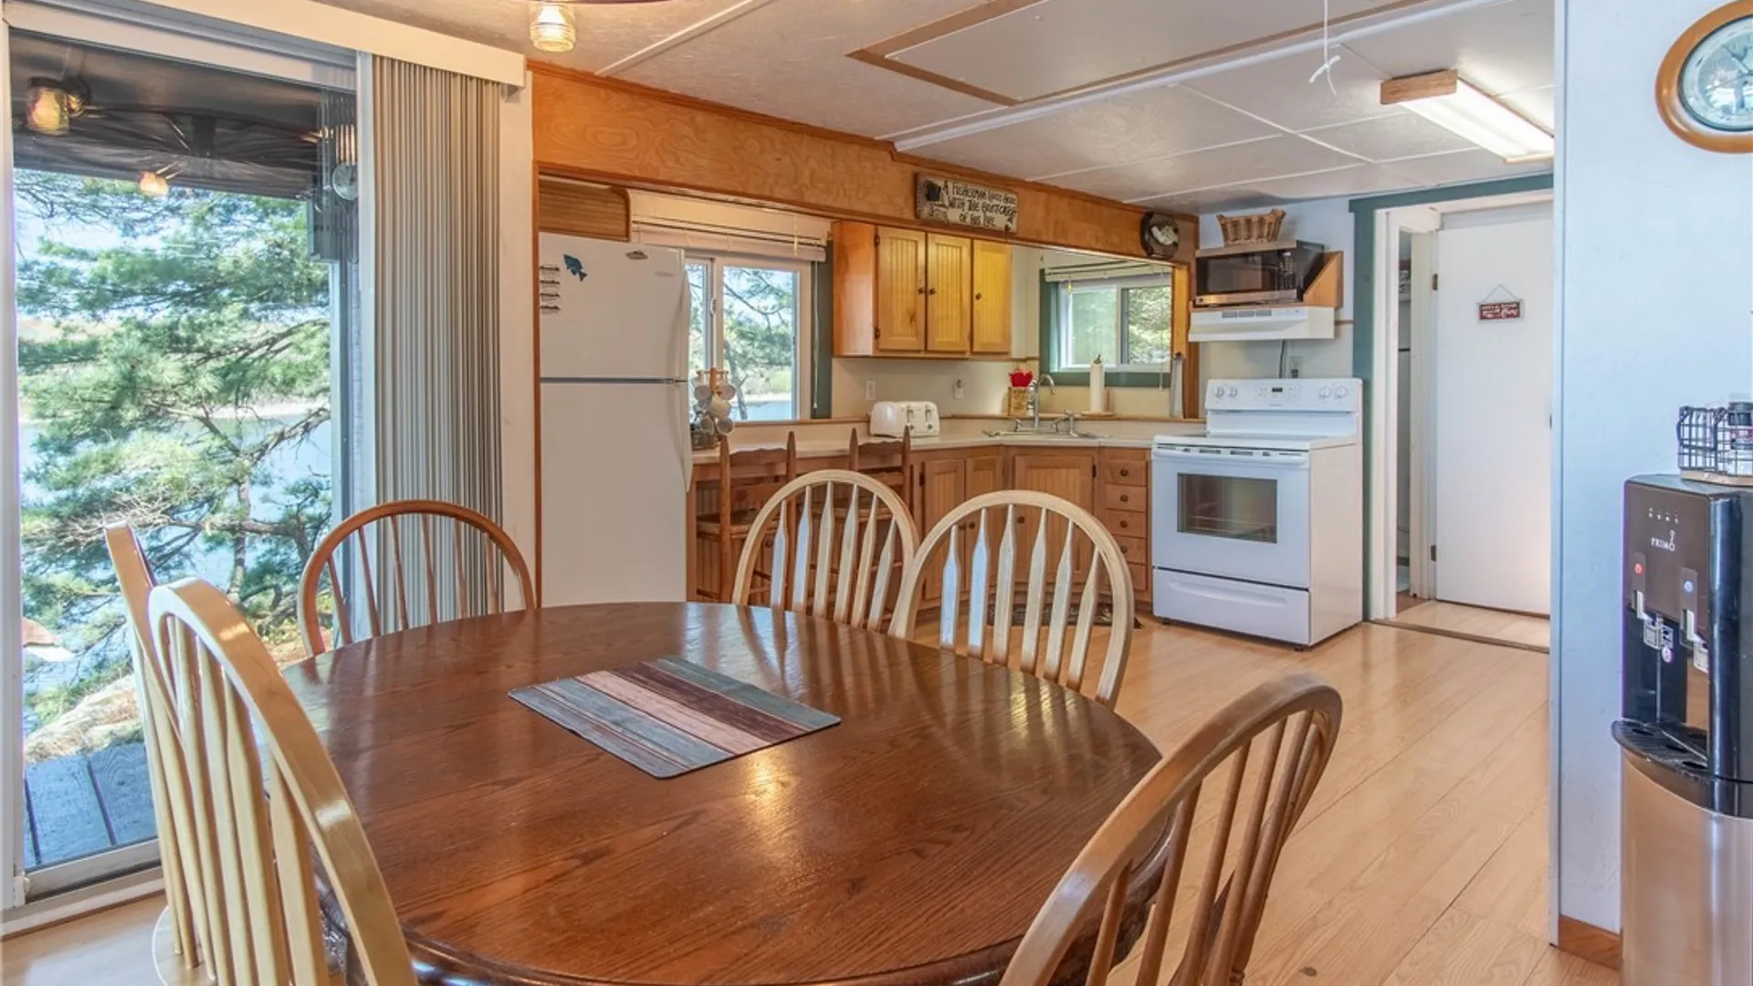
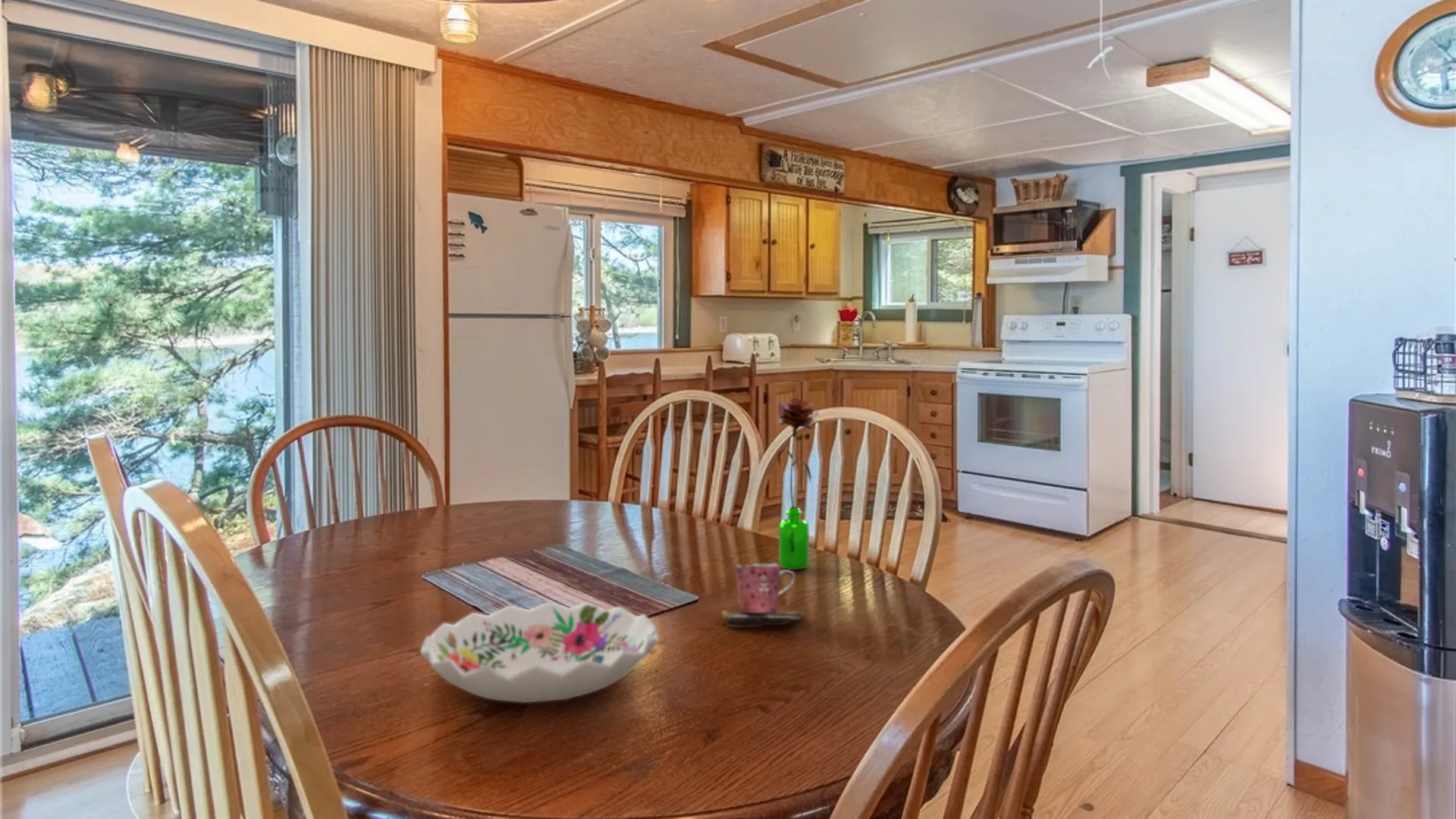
+ decorative bowl [419,601,660,704]
+ mug [721,561,805,629]
+ flower [776,397,820,570]
